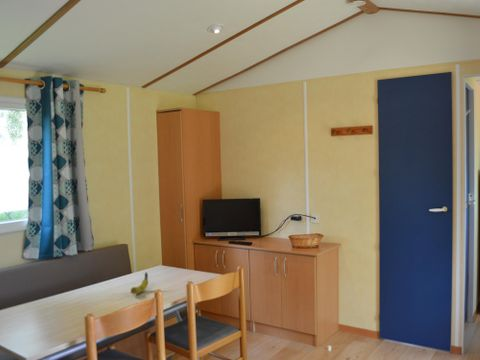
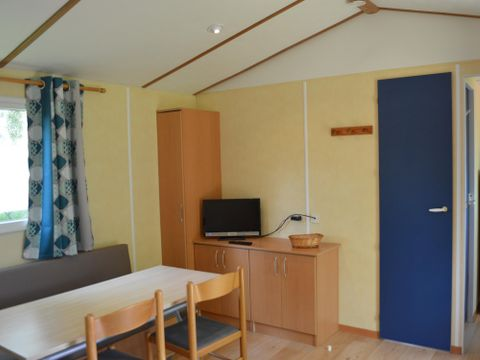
- fruit [130,271,149,295]
